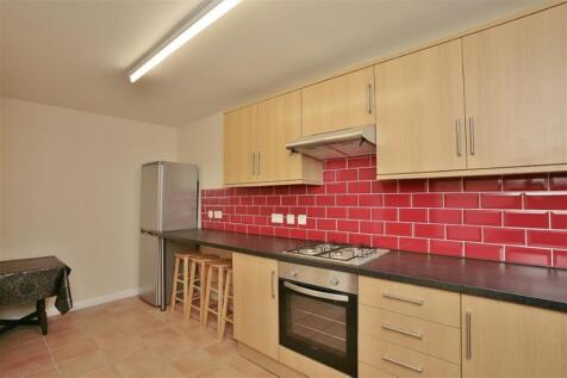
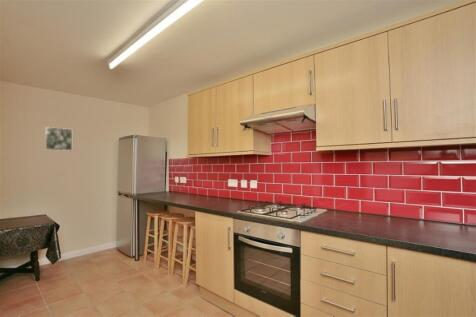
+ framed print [44,126,73,152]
